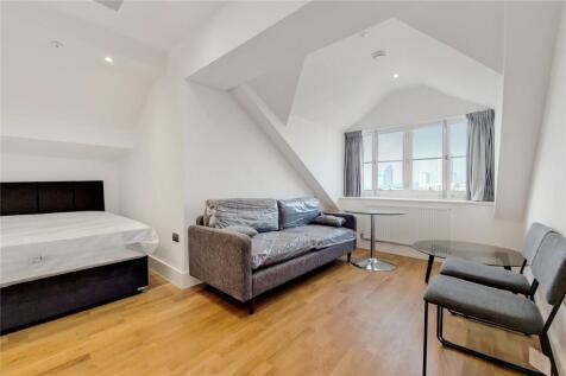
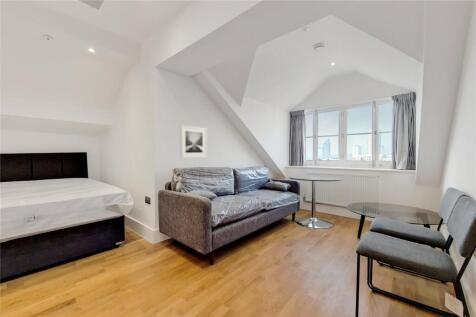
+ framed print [179,124,208,159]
